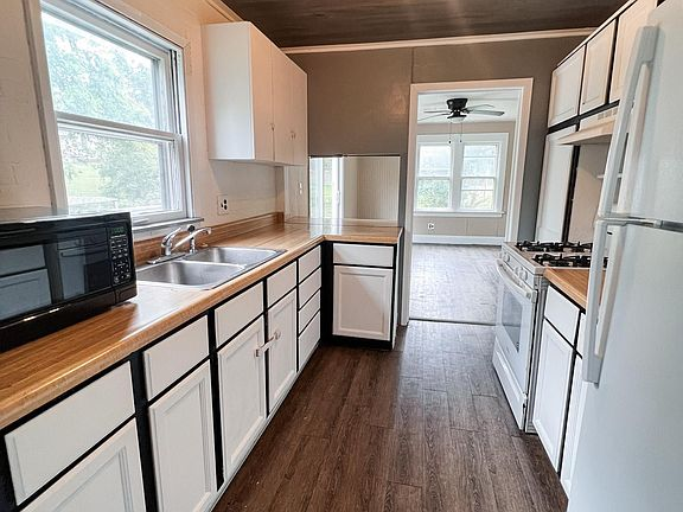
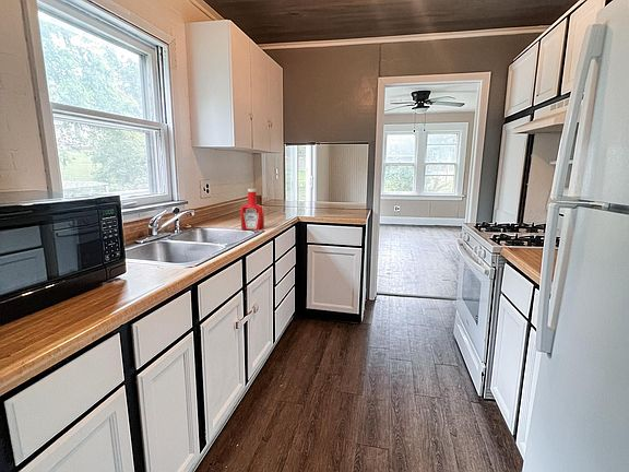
+ soap bottle [240,188,265,231]
